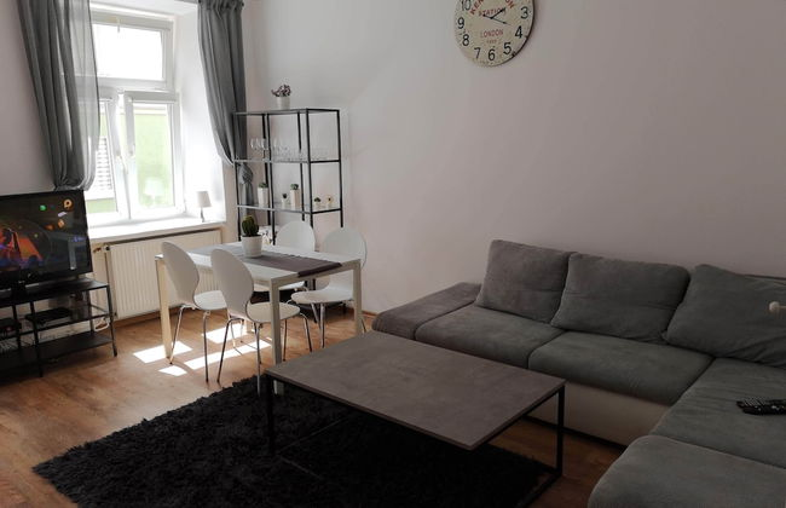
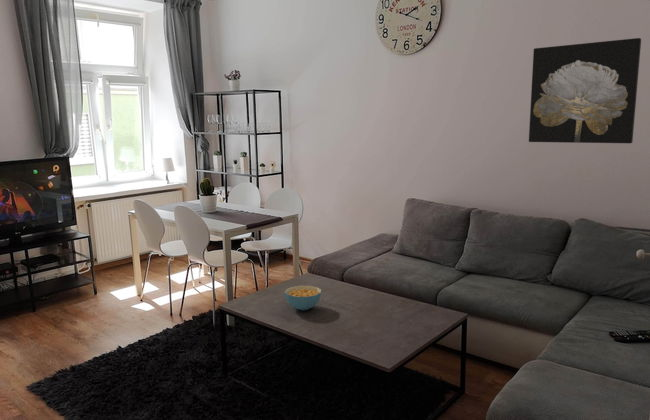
+ cereal bowl [284,285,322,311]
+ wall art [528,37,642,144]
